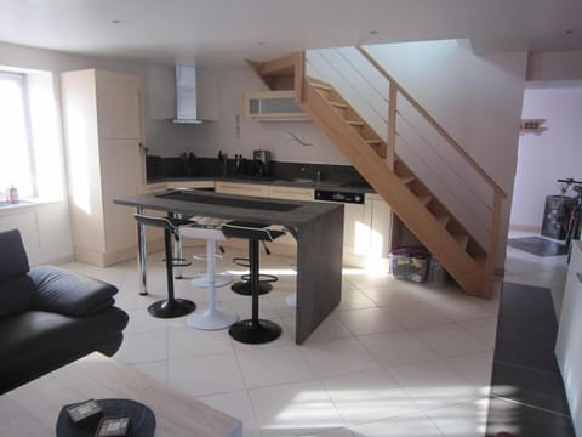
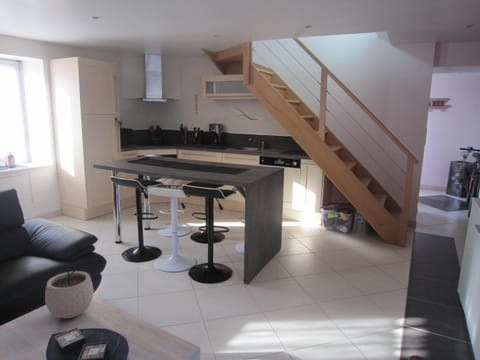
+ plant pot [44,262,95,319]
